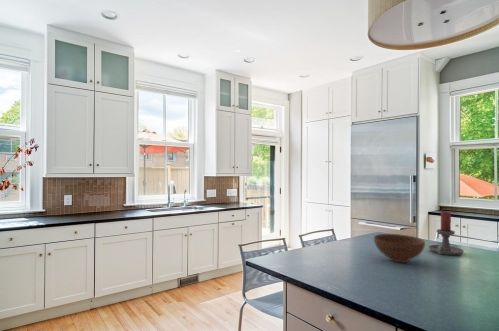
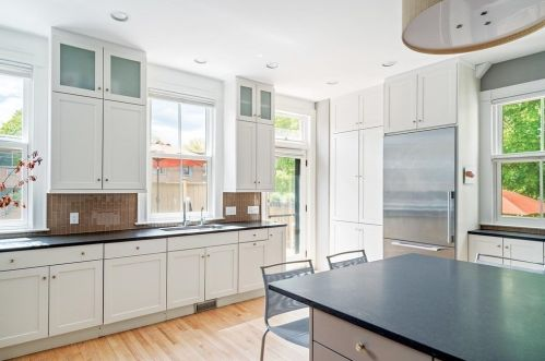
- bowl [373,233,426,263]
- candle holder [427,210,465,256]
